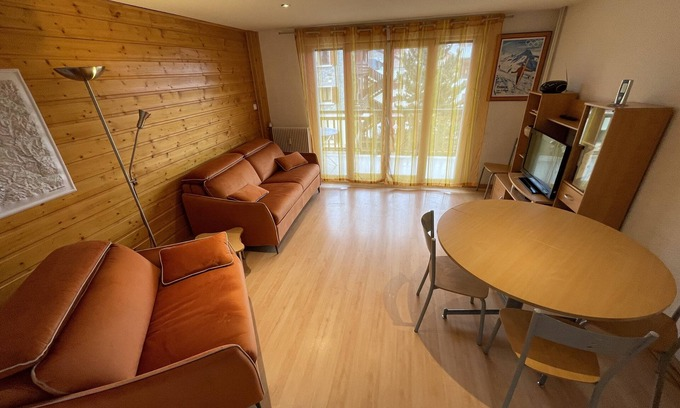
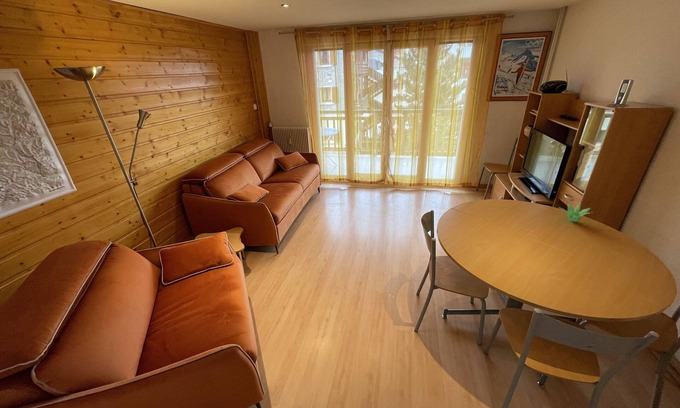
+ succulent plant [559,202,595,223]
